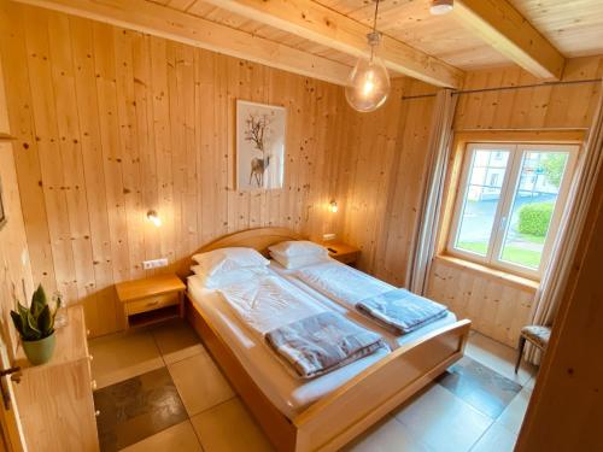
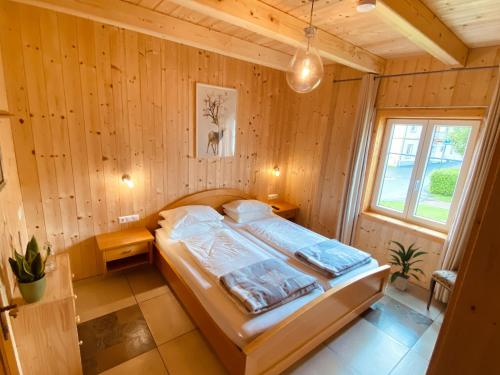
+ indoor plant [385,239,428,292]
